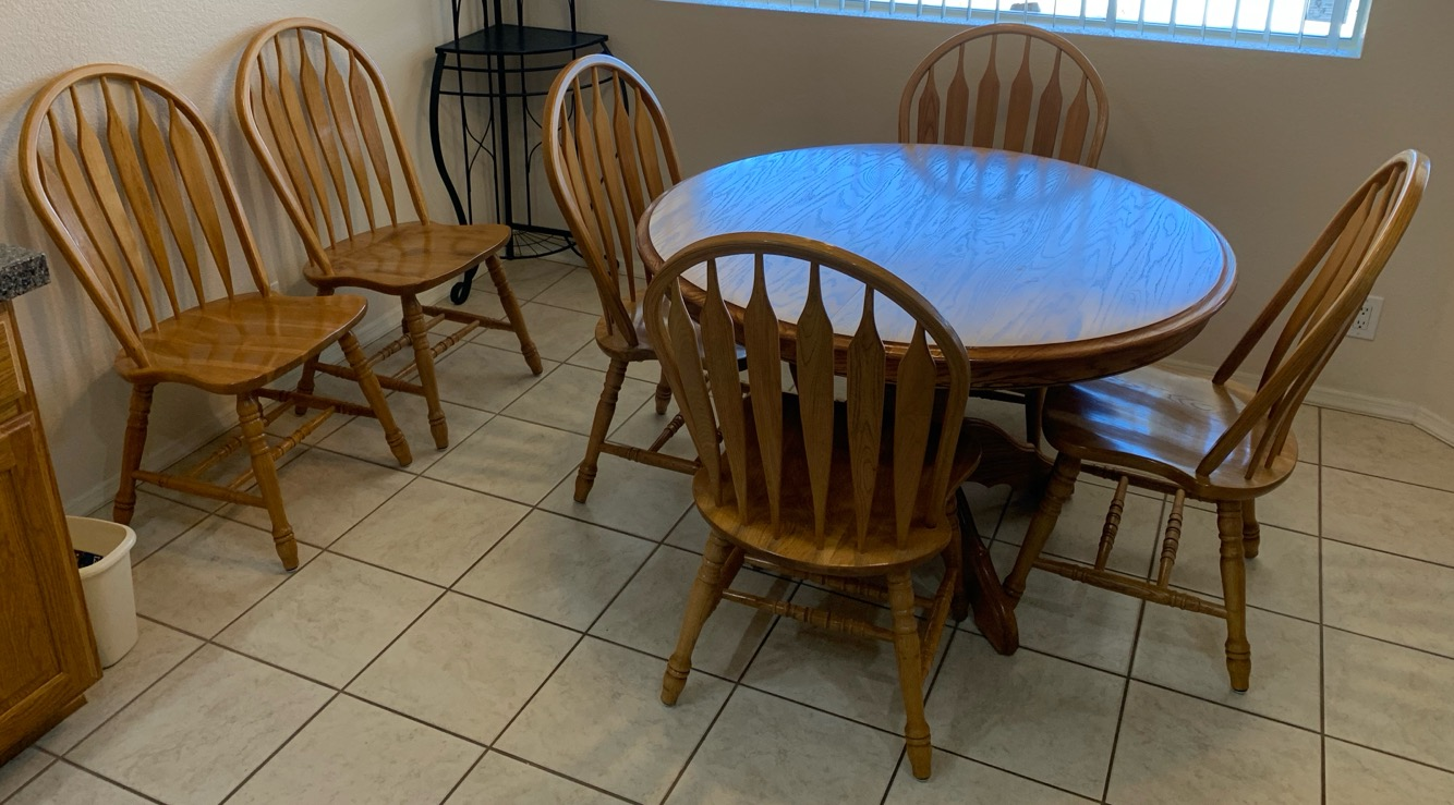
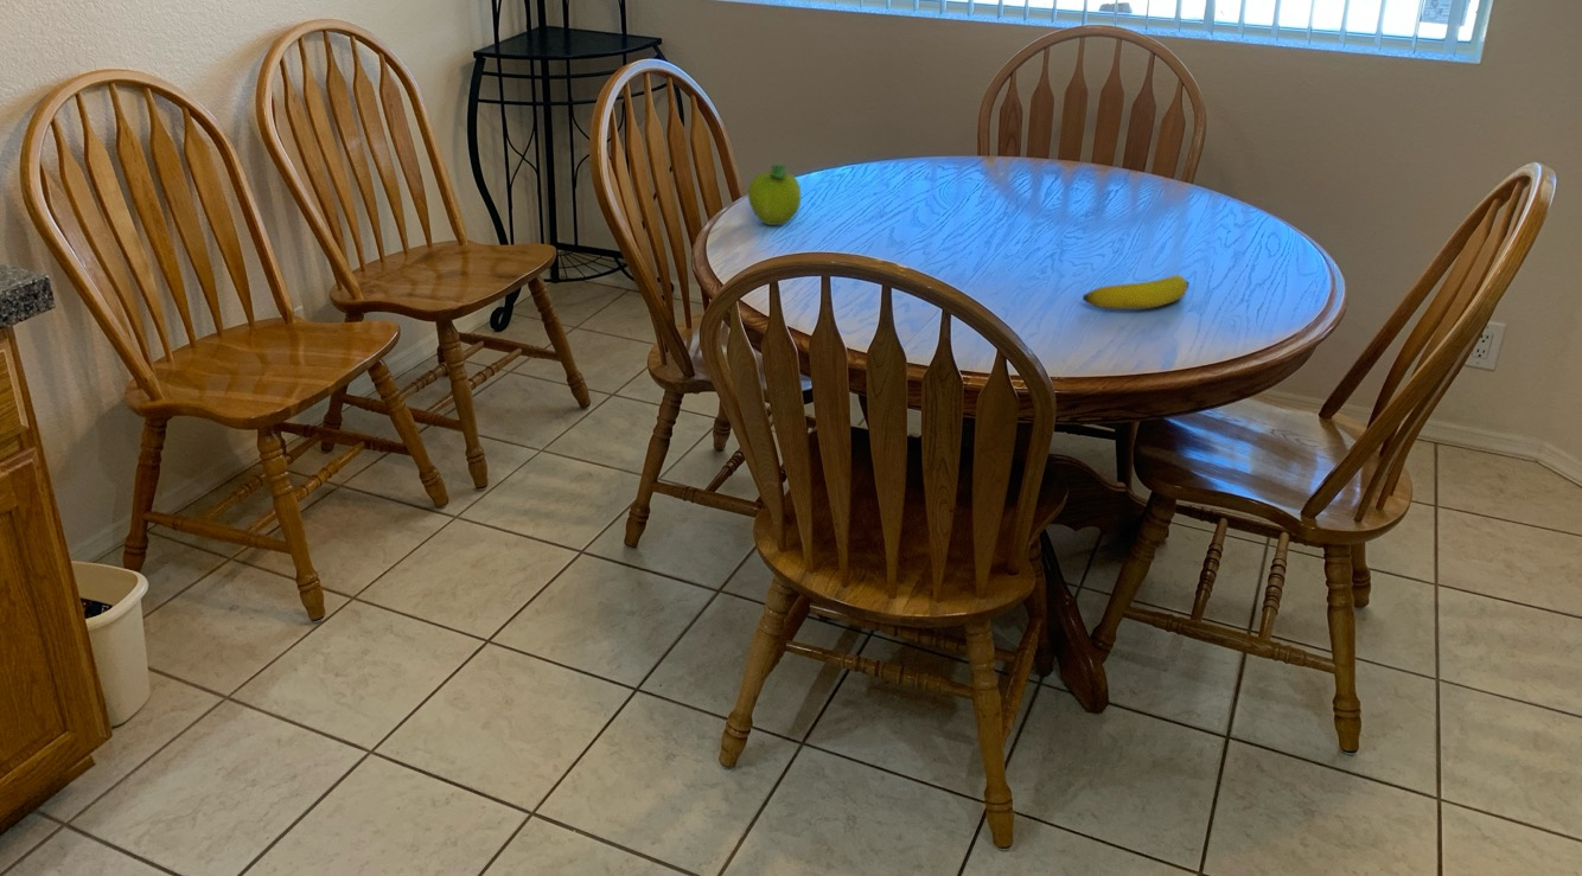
+ fruit [747,164,802,226]
+ banana [1082,274,1191,311]
